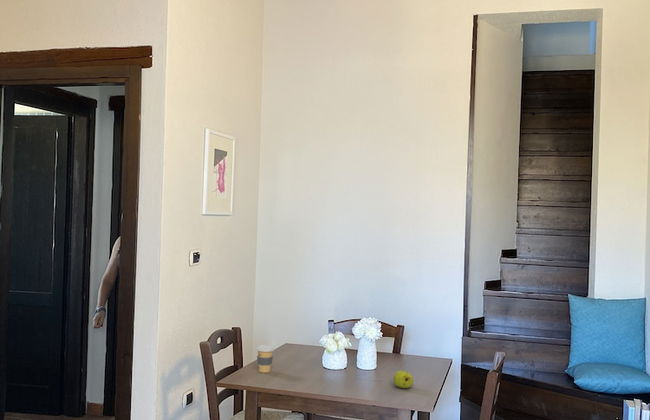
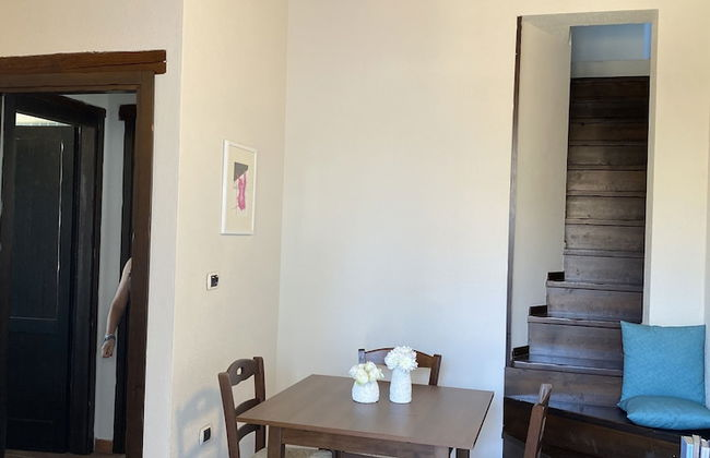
- coffee cup [255,344,275,374]
- fruit [392,369,414,389]
